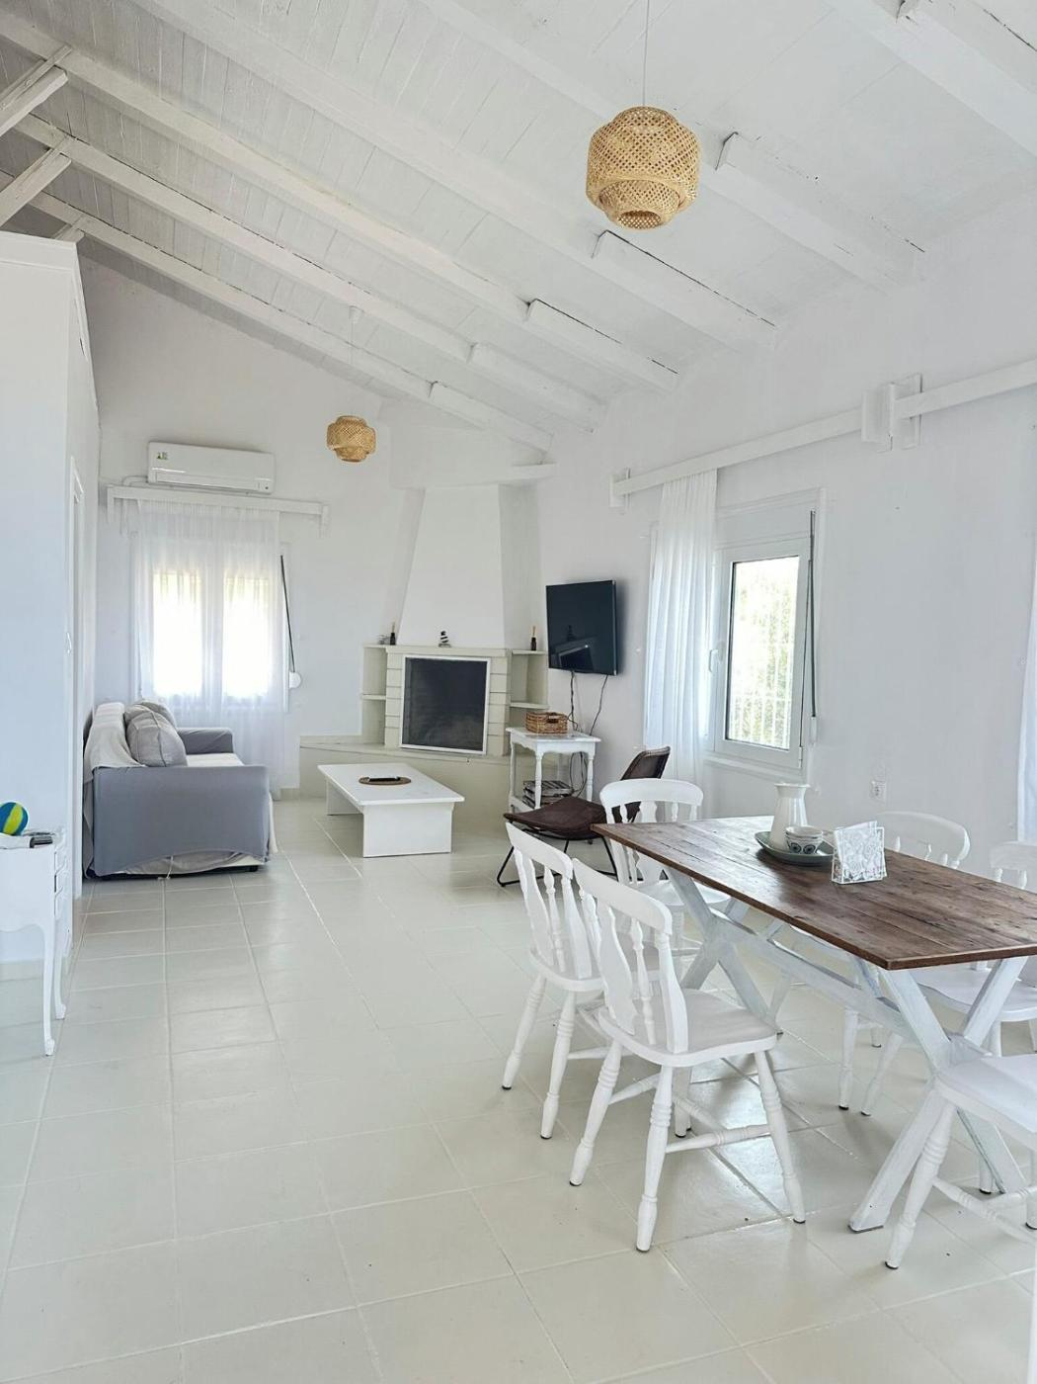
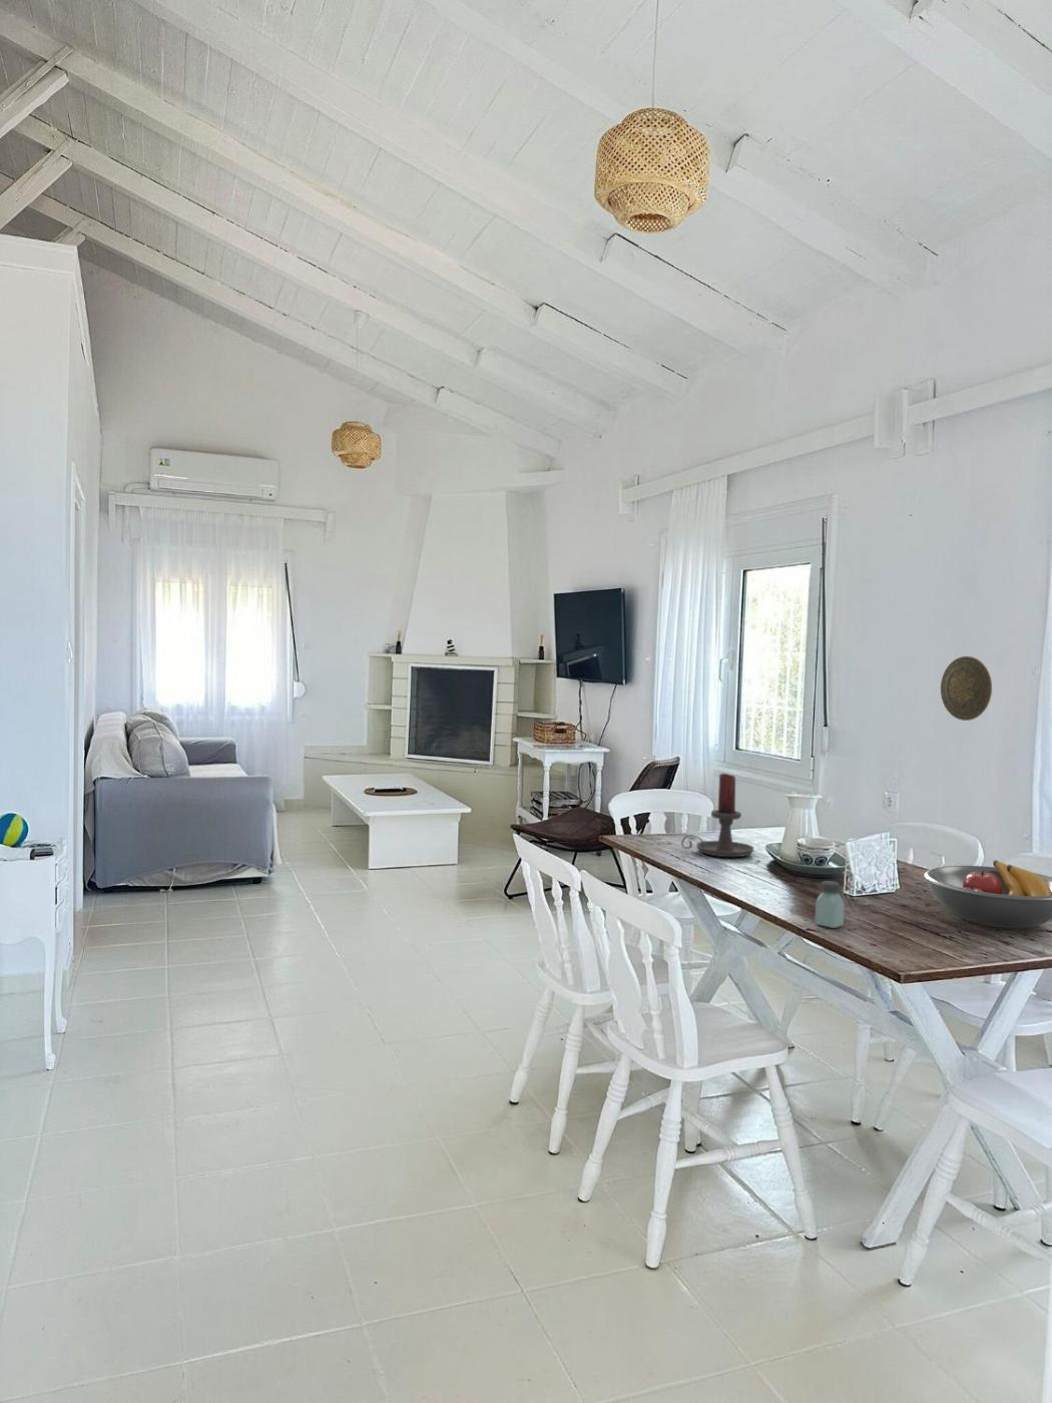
+ fruit bowl [923,858,1052,929]
+ decorative plate [939,655,993,721]
+ saltshaker [813,879,844,929]
+ candle holder [681,772,756,858]
